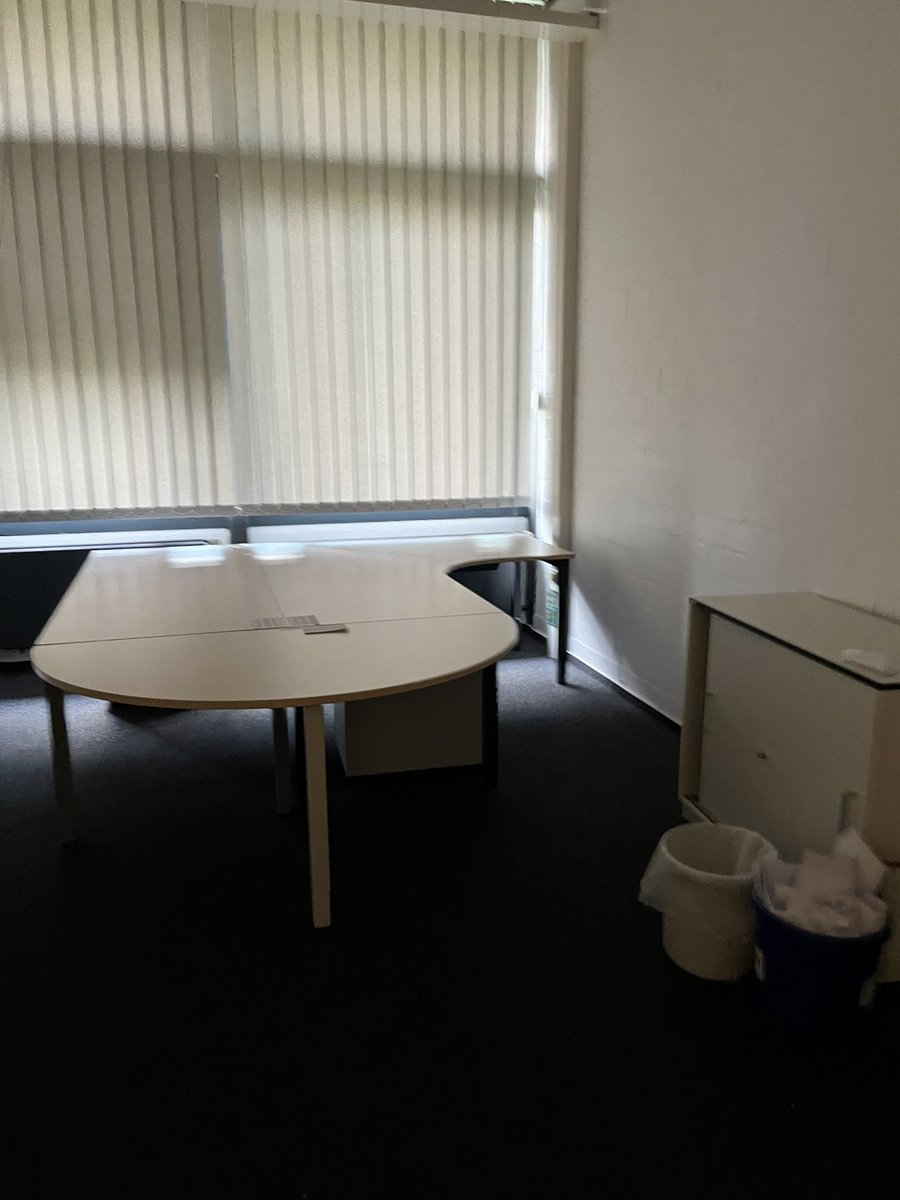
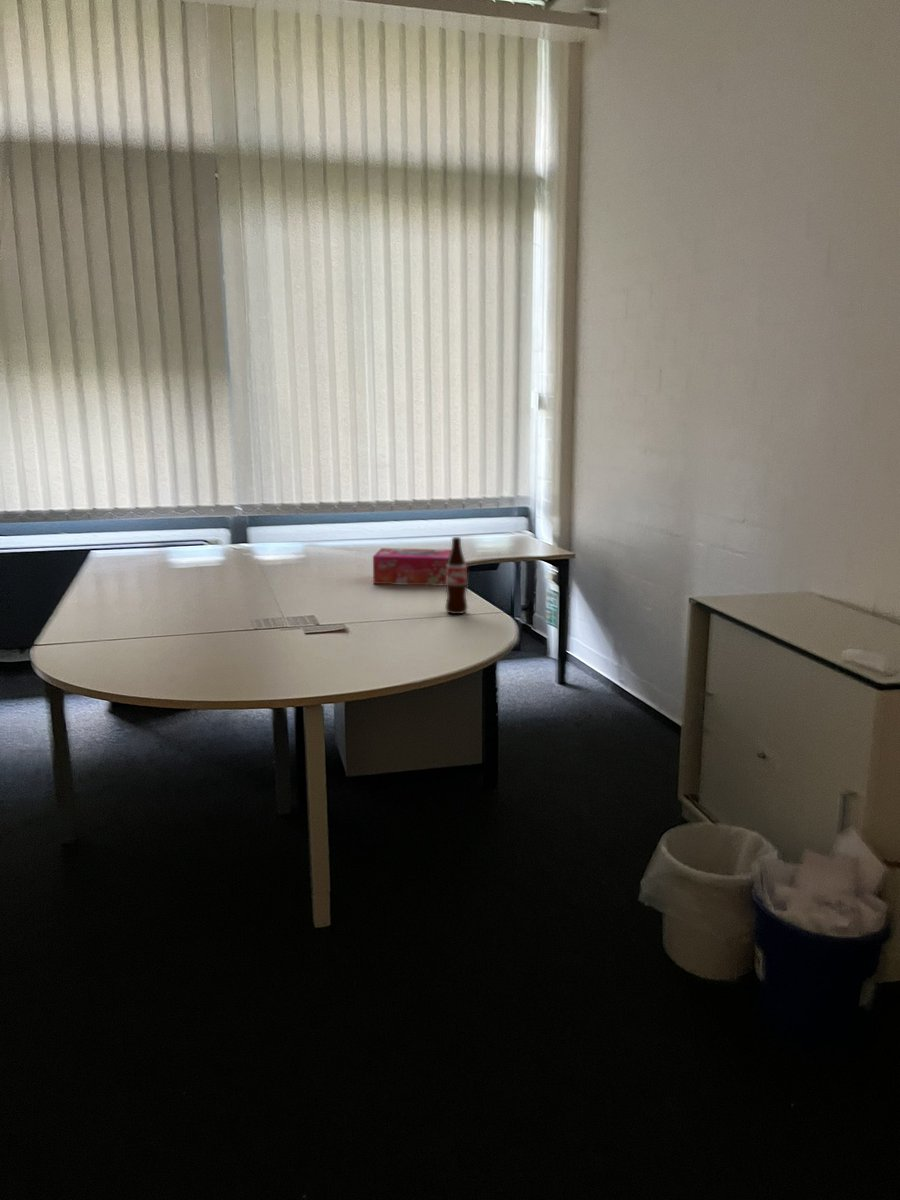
+ tissue box [372,547,451,587]
+ bottle [444,536,469,615]
